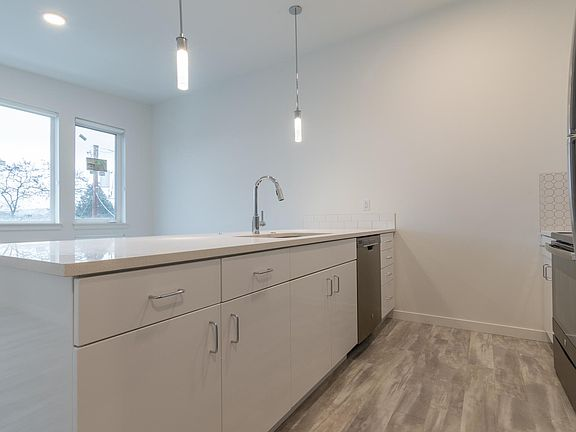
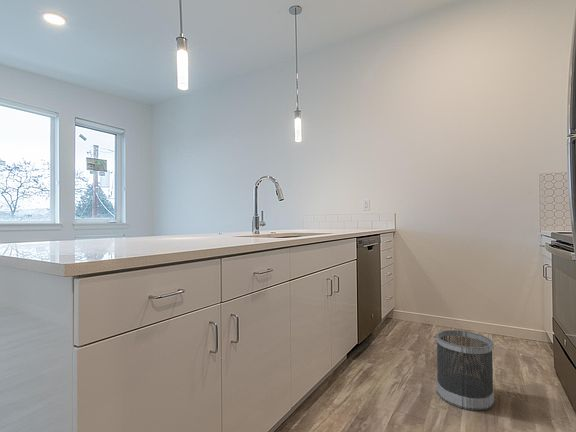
+ wastebasket [435,329,495,412]
